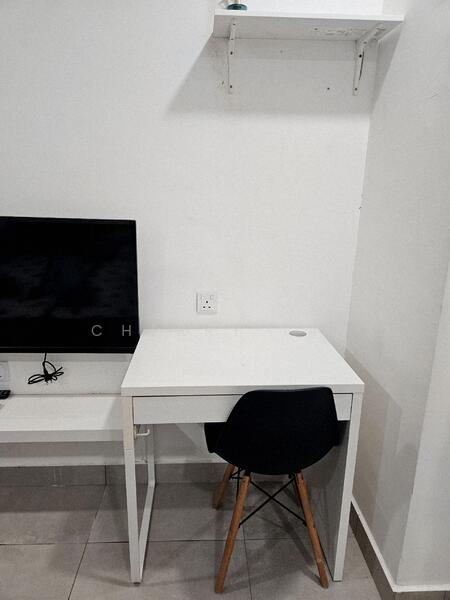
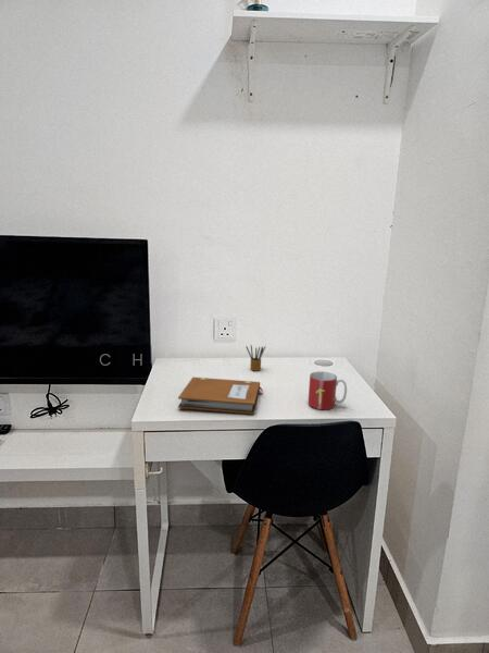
+ pencil box [244,344,266,372]
+ notebook [177,377,264,415]
+ mug [308,371,348,410]
